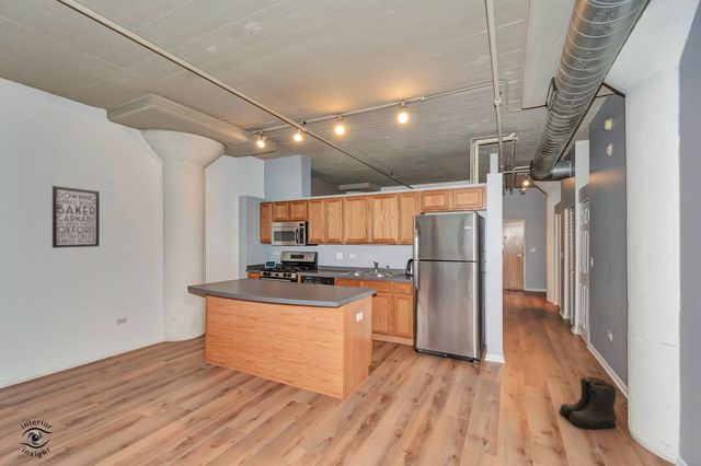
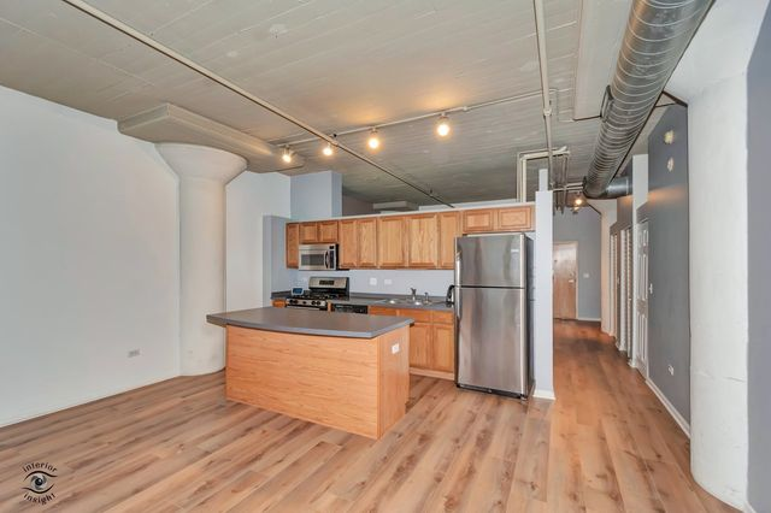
- boots [558,375,618,430]
- wall art [51,185,101,249]
